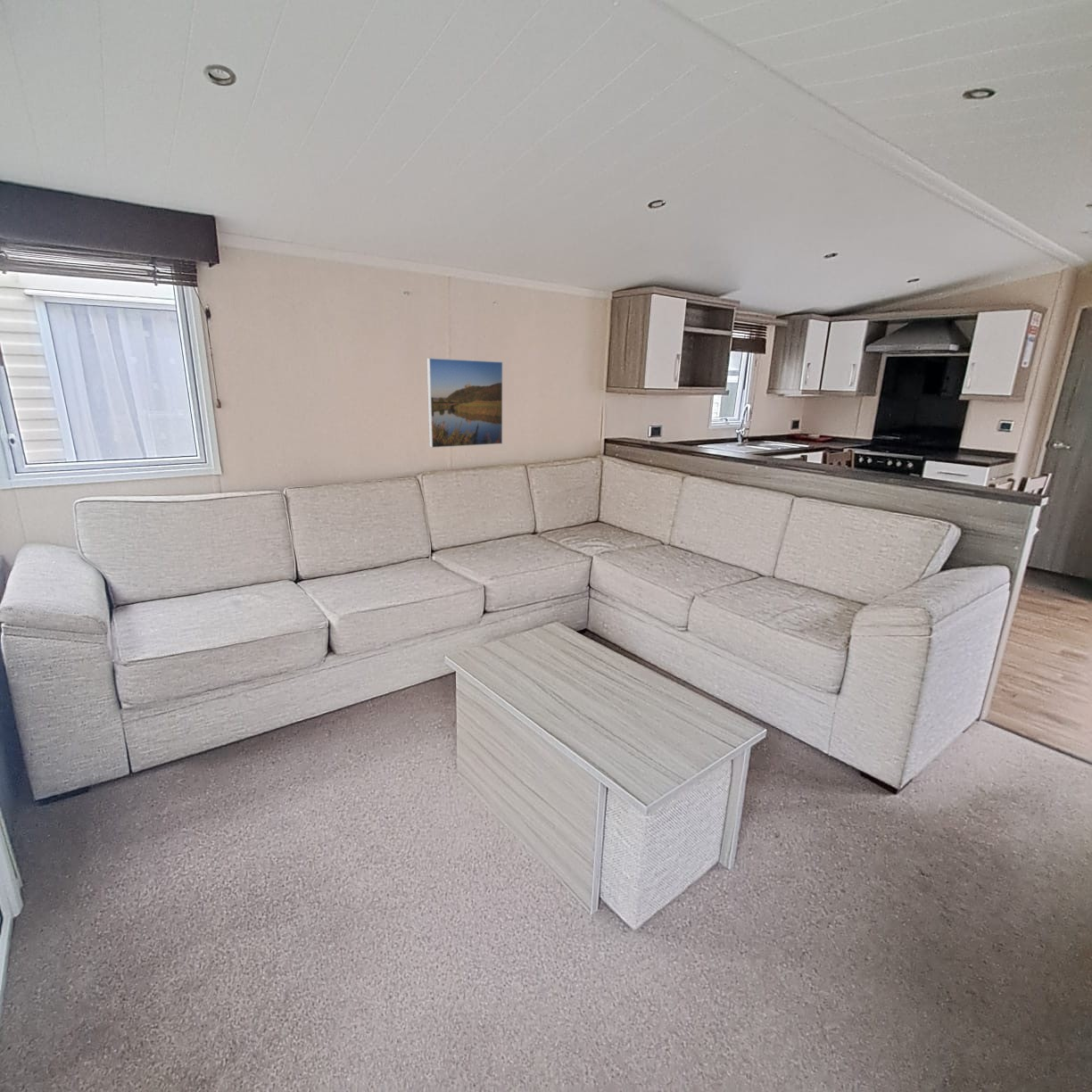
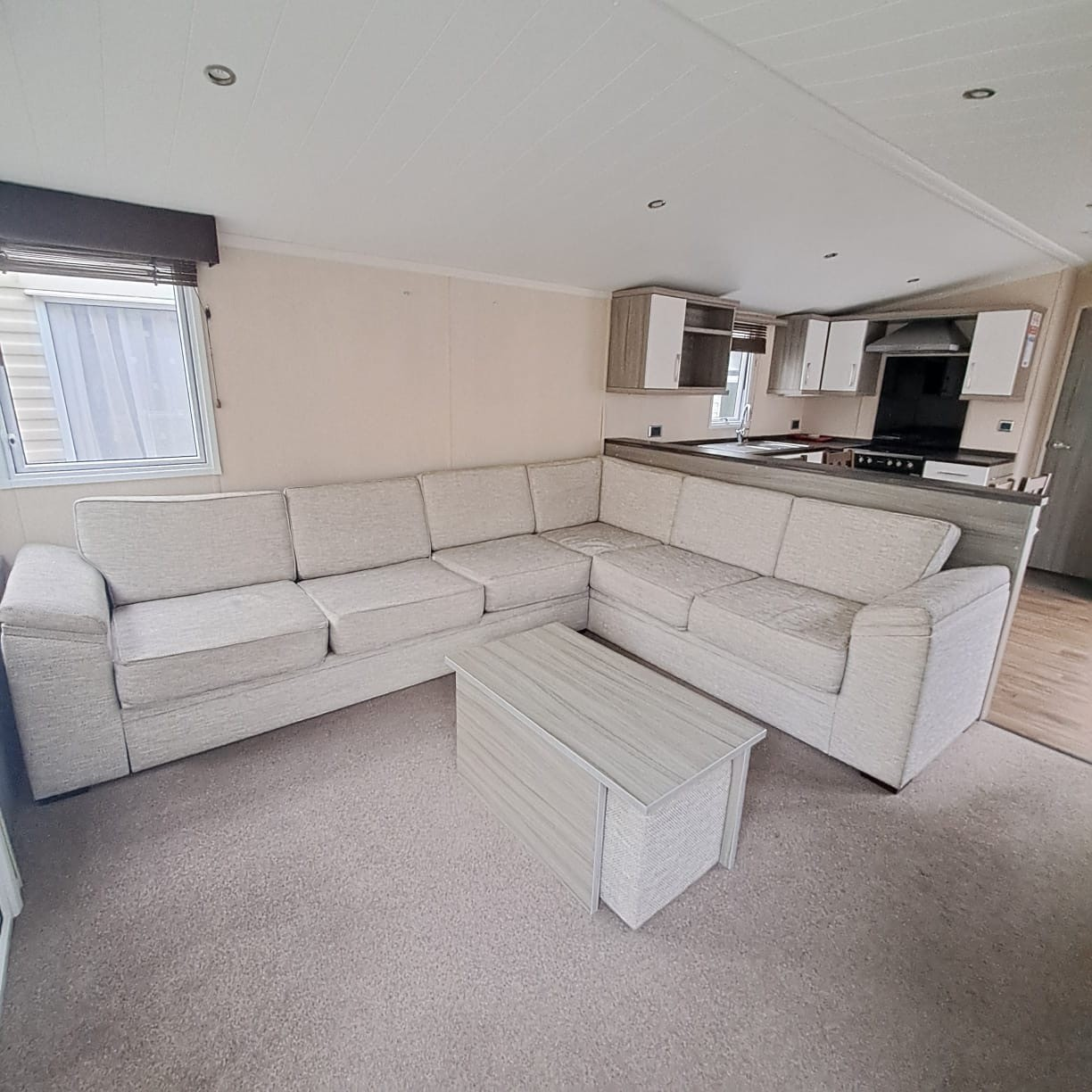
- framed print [426,357,503,449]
